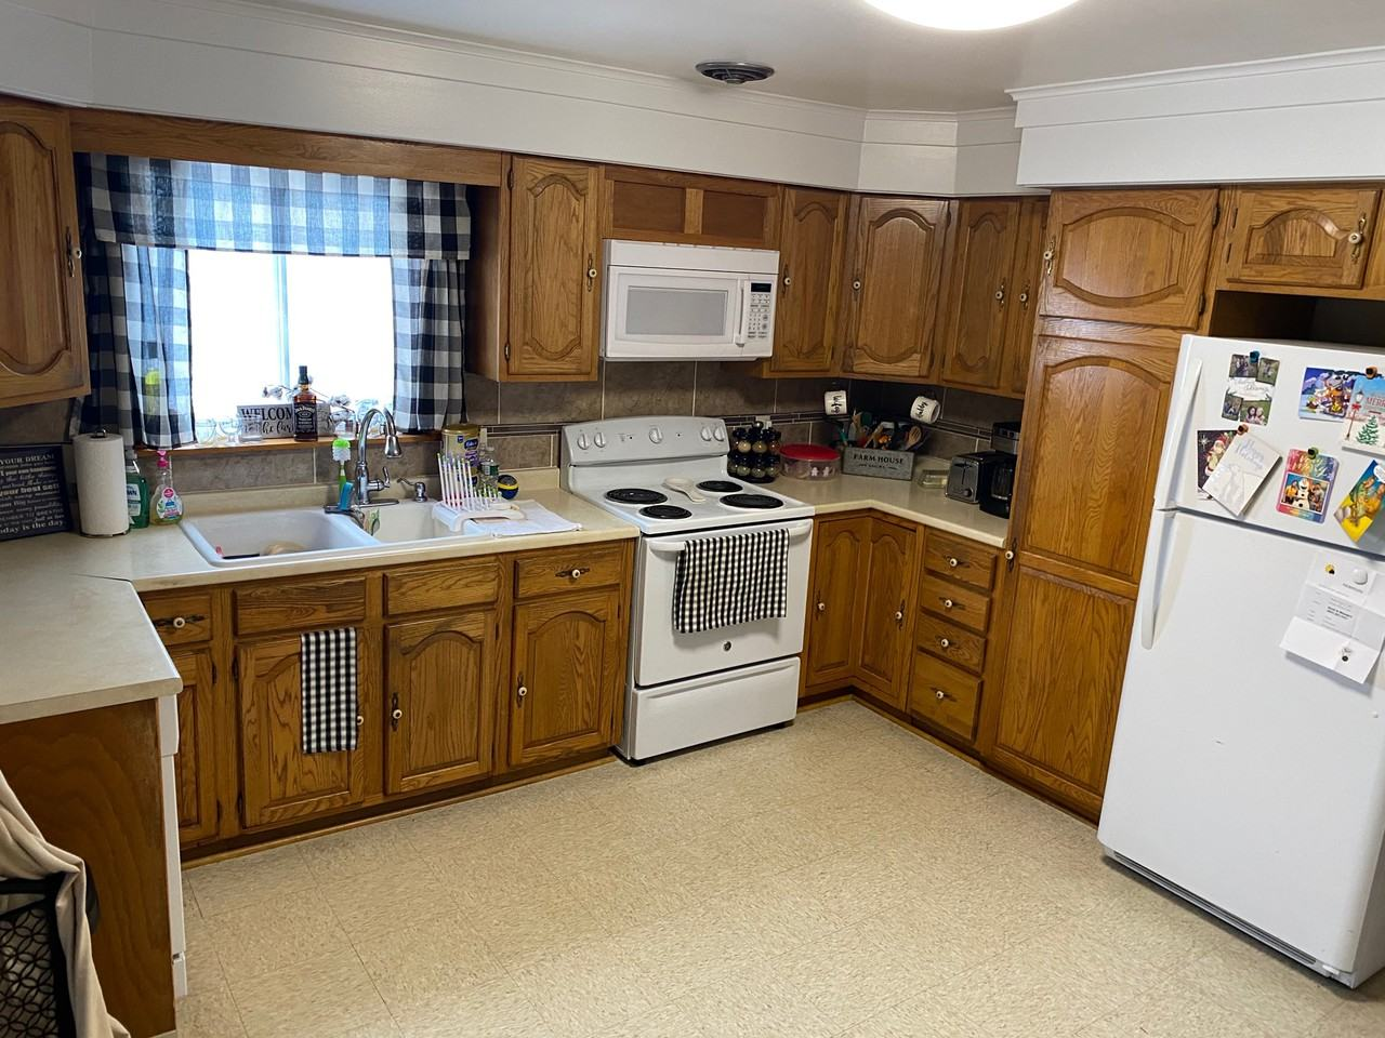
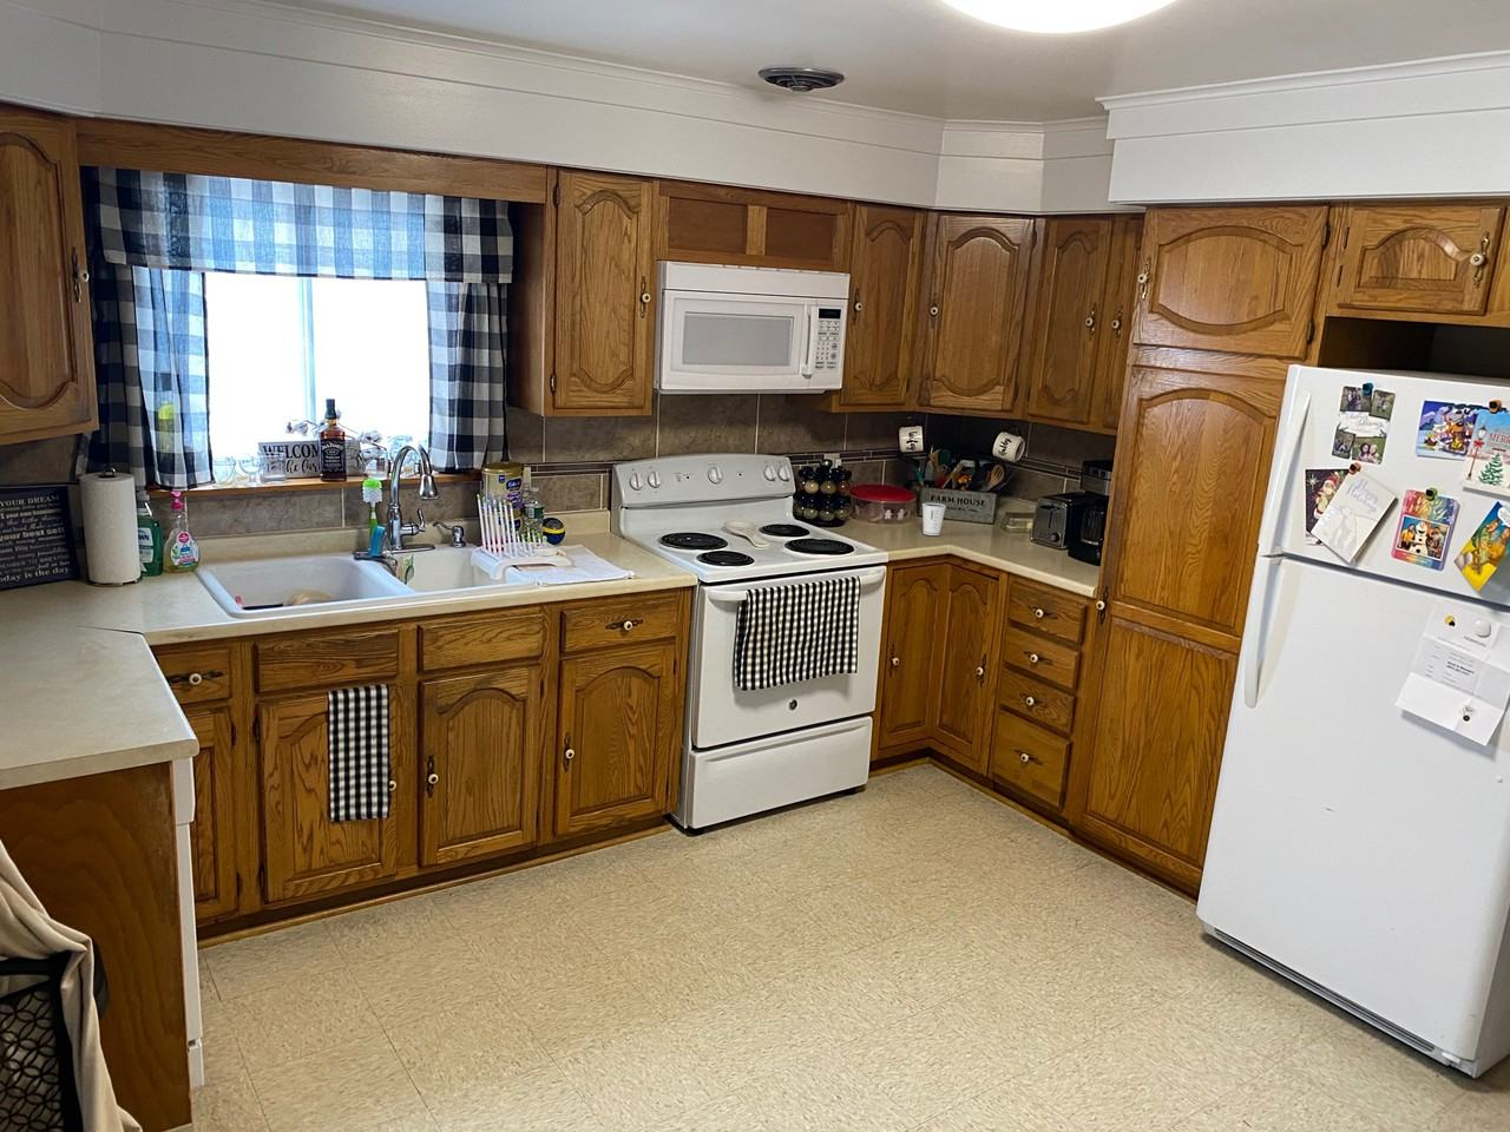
+ dixie cup [921,502,948,536]
